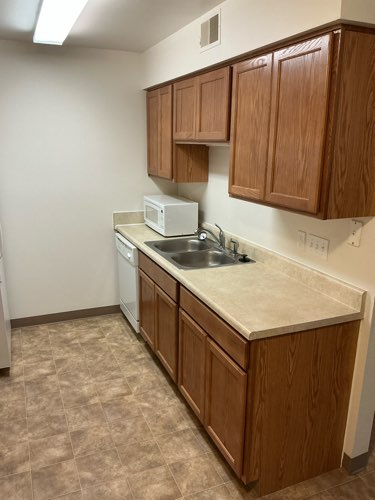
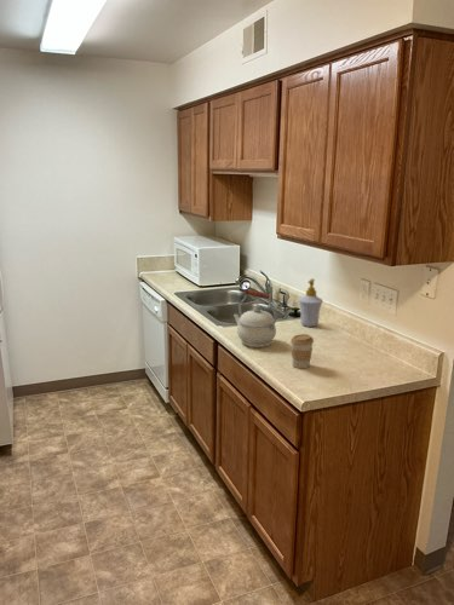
+ coffee cup [289,333,315,370]
+ soap bottle [298,277,324,328]
+ kettle [232,288,278,348]
